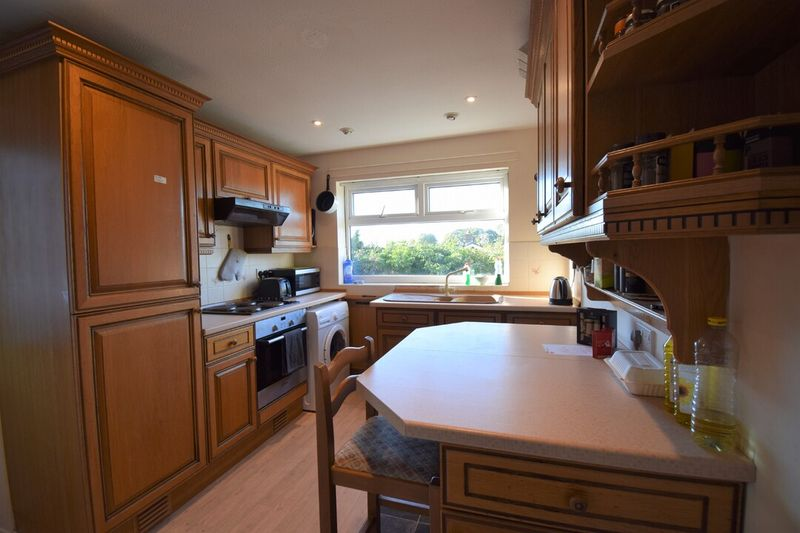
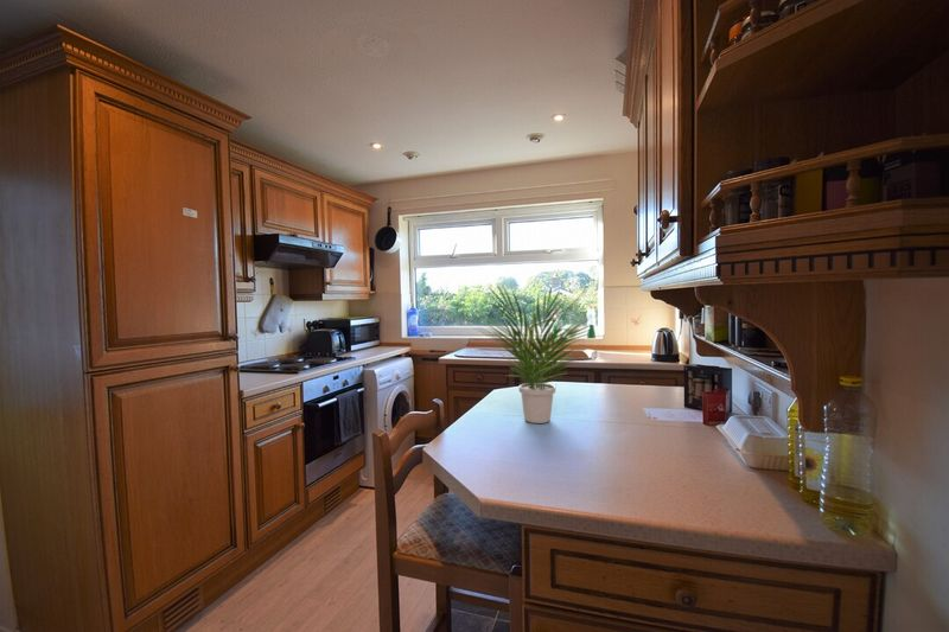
+ potted plant [473,283,593,424]
